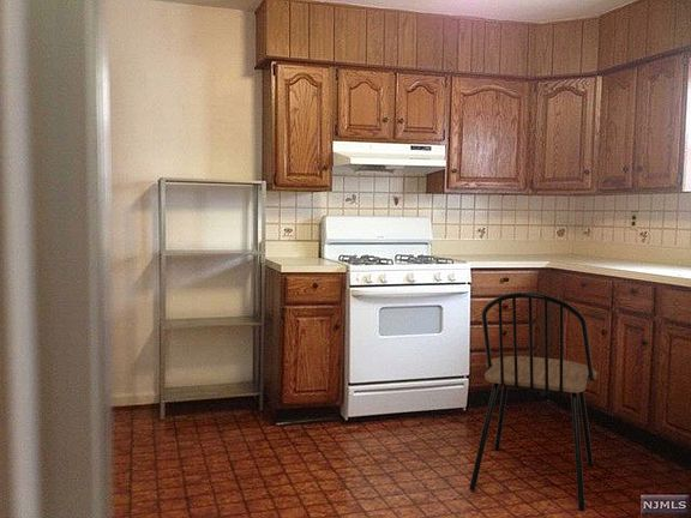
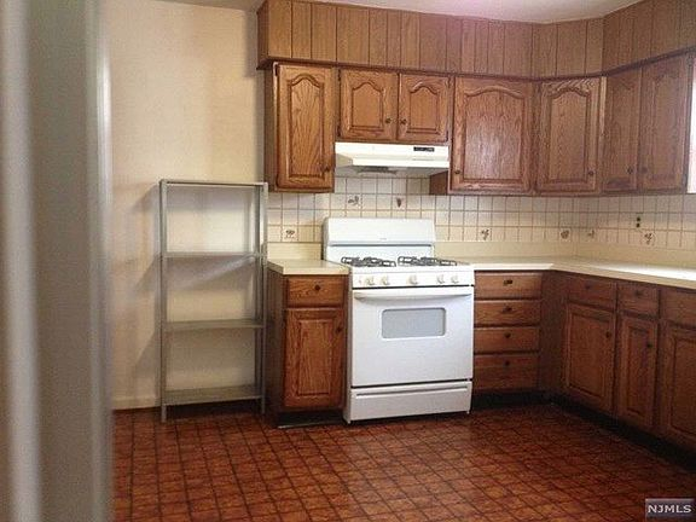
- dining chair [468,291,599,512]
